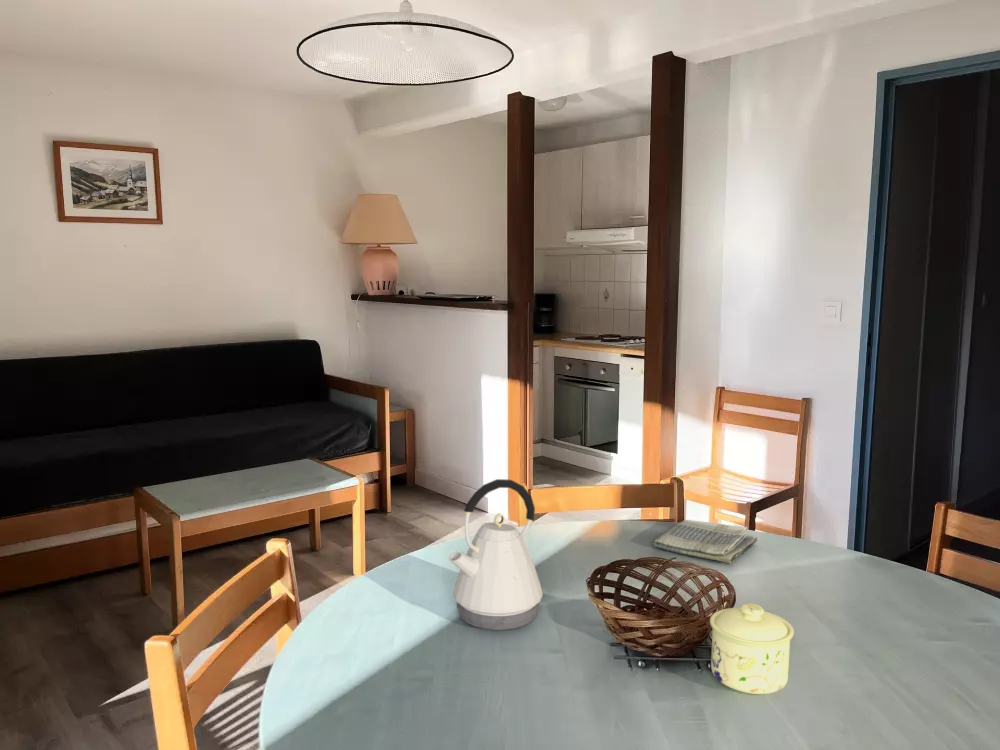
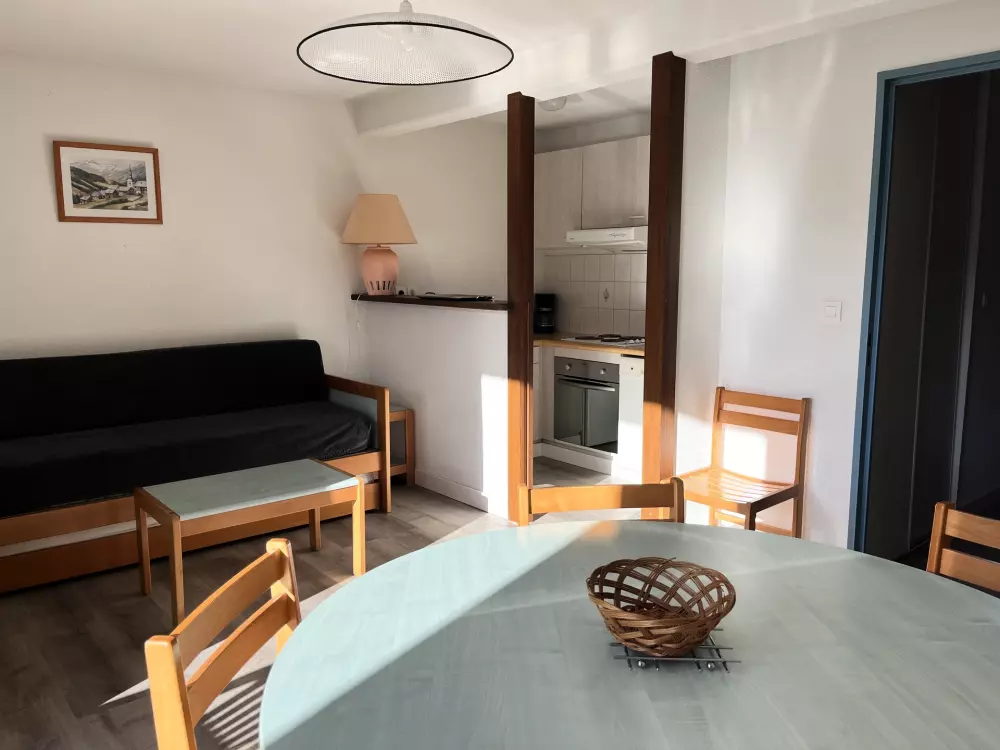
- sugar bowl [709,602,795,695]
- kettle [448,478,543,631]
- dish towel [652,519,759,565]
